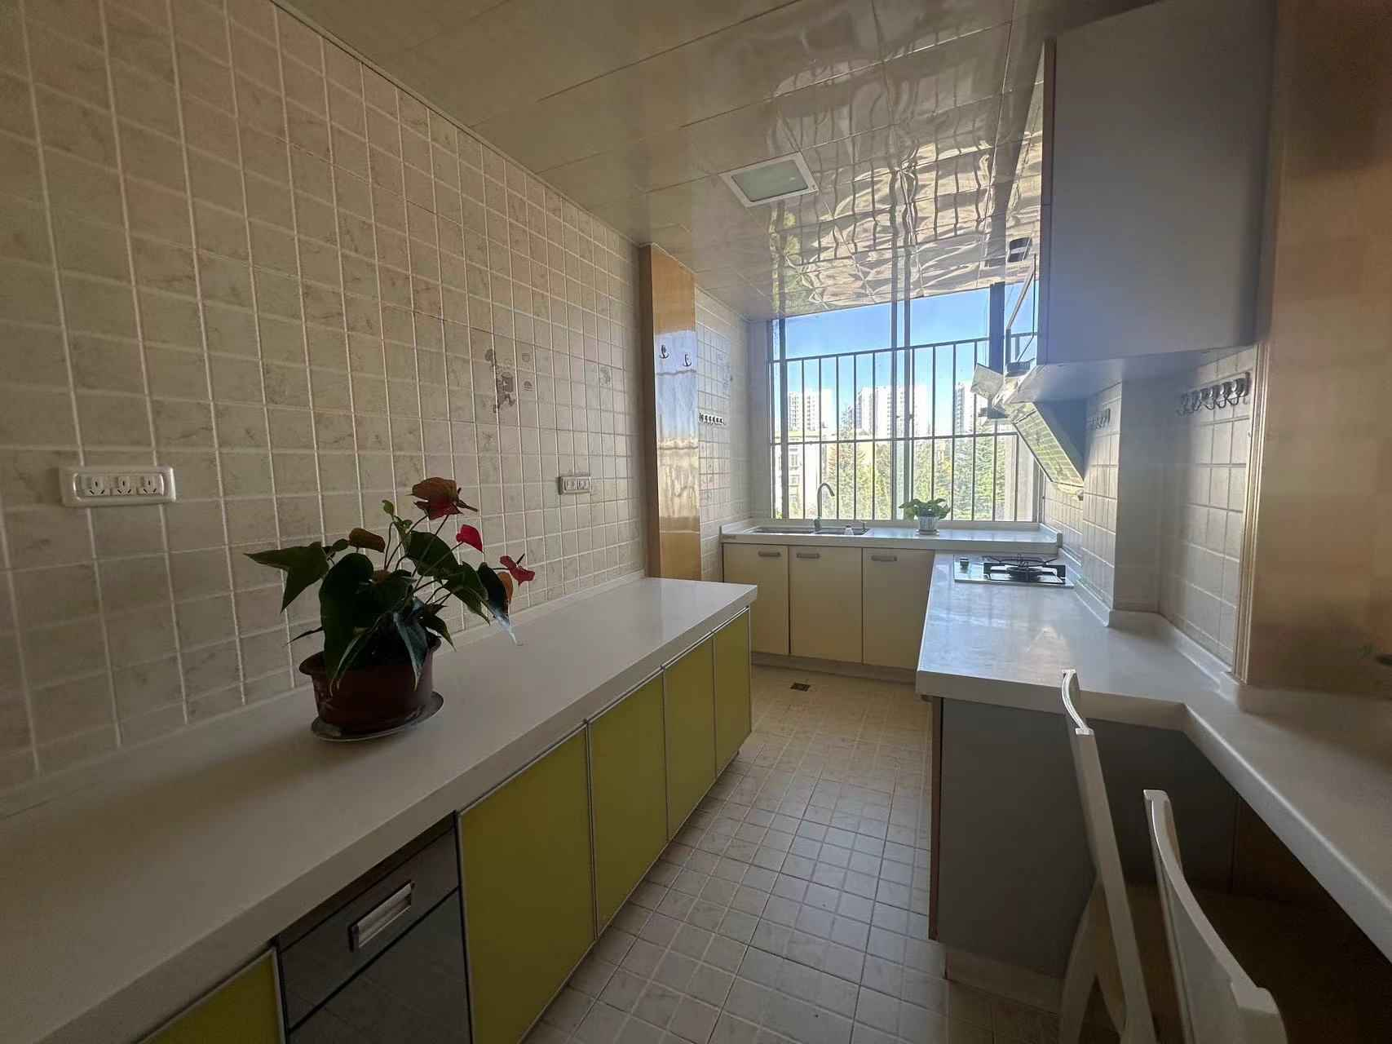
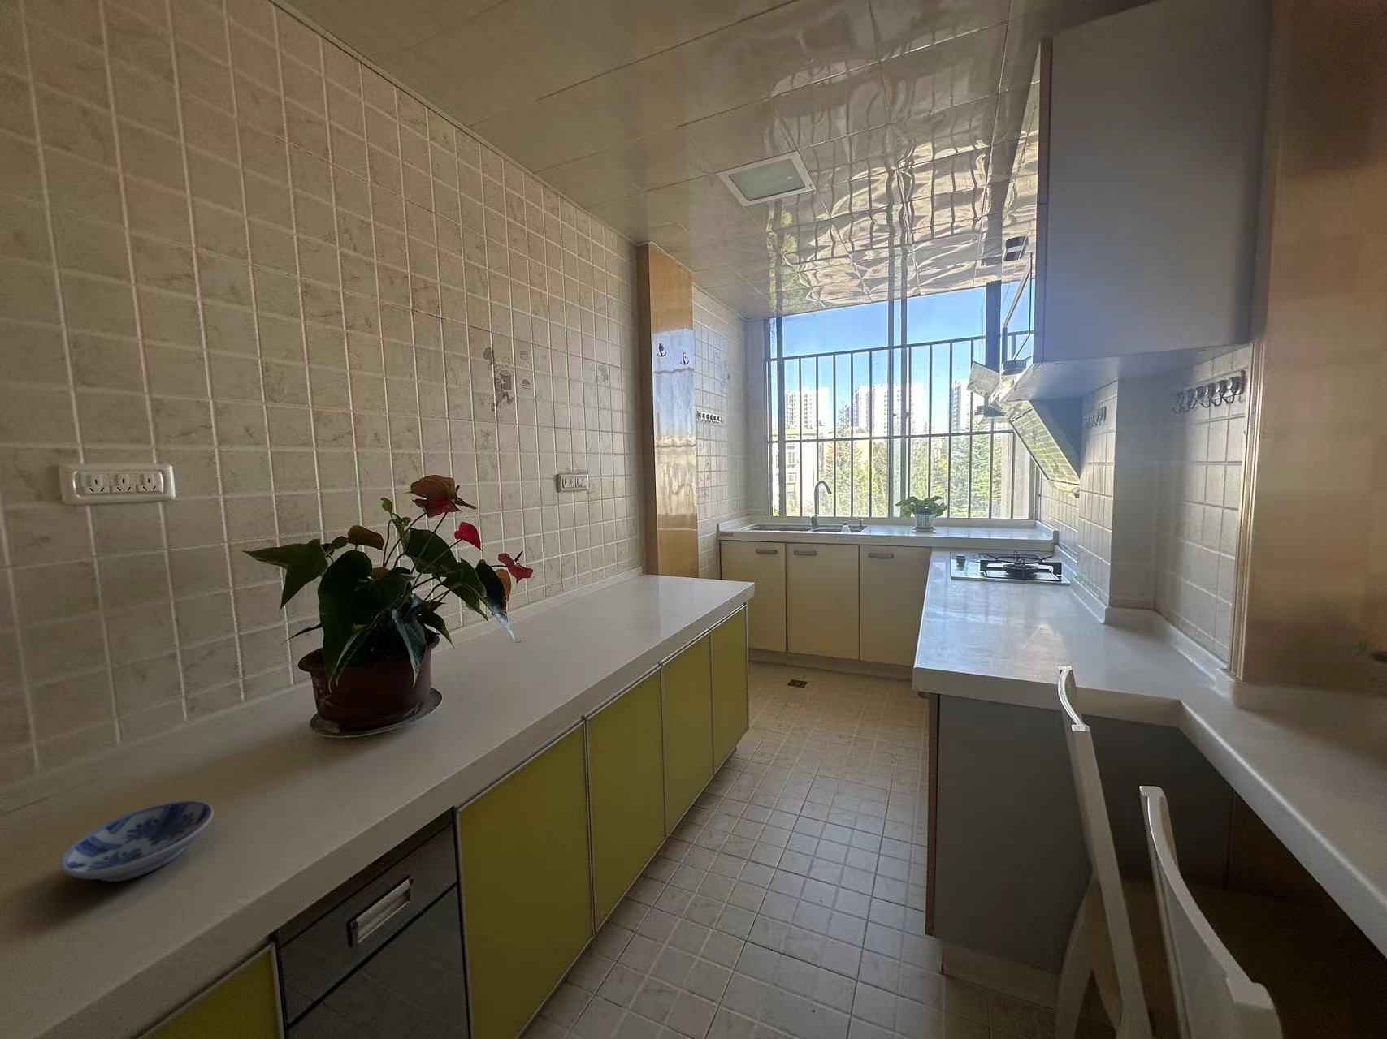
+ bowl [59,800,214,882]
